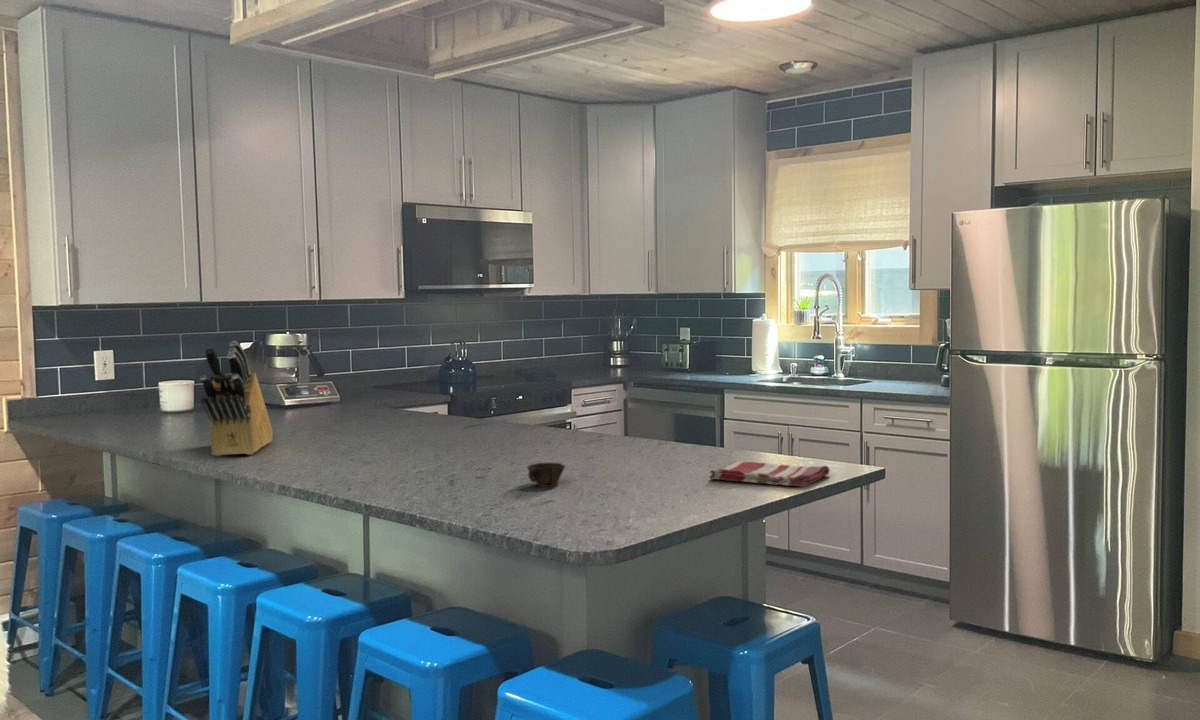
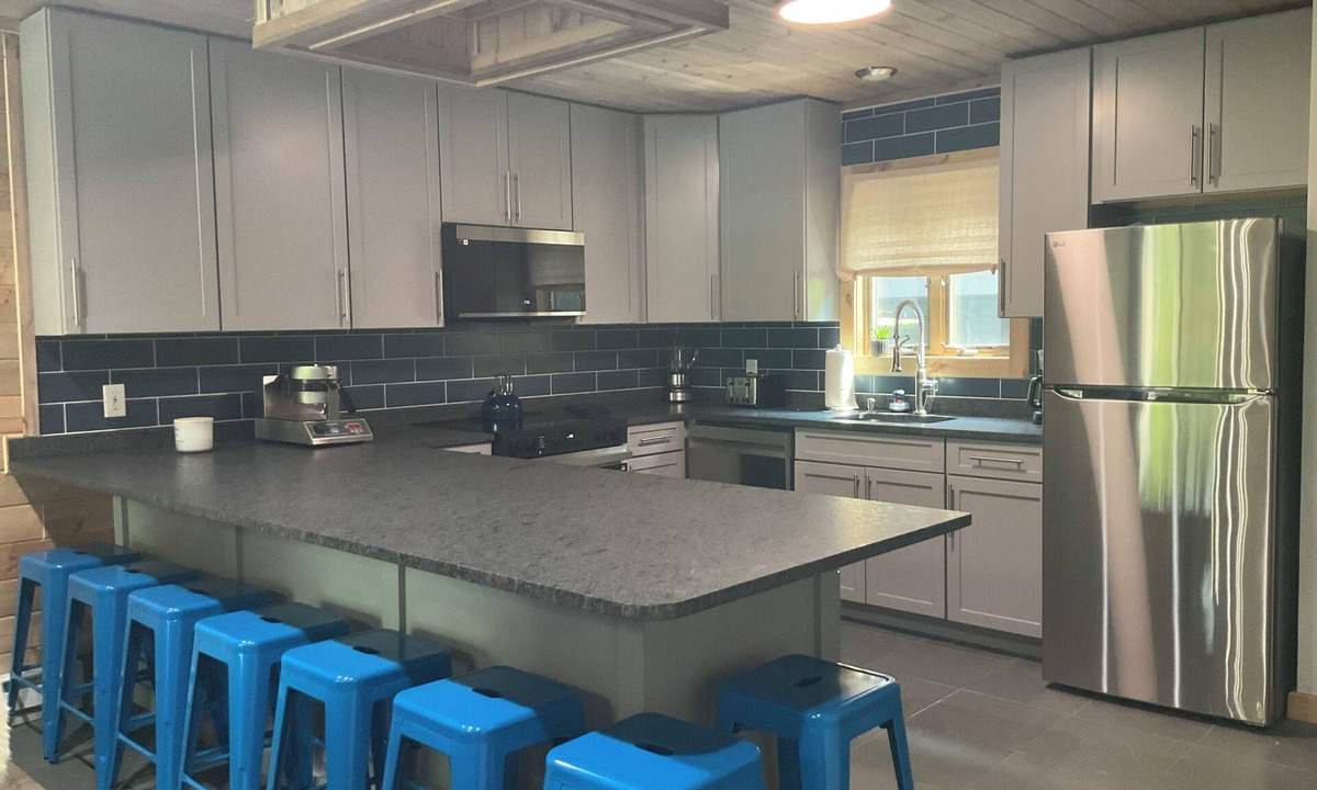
- dish towel [708,461,830,488]
- cup [526,462,566,488]
- knife block [199,340,274,457]
